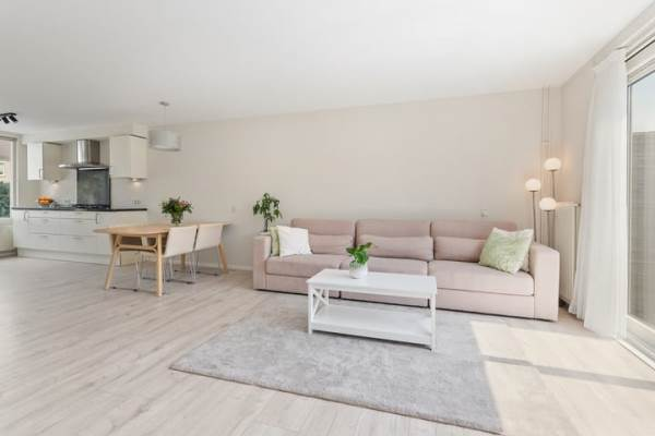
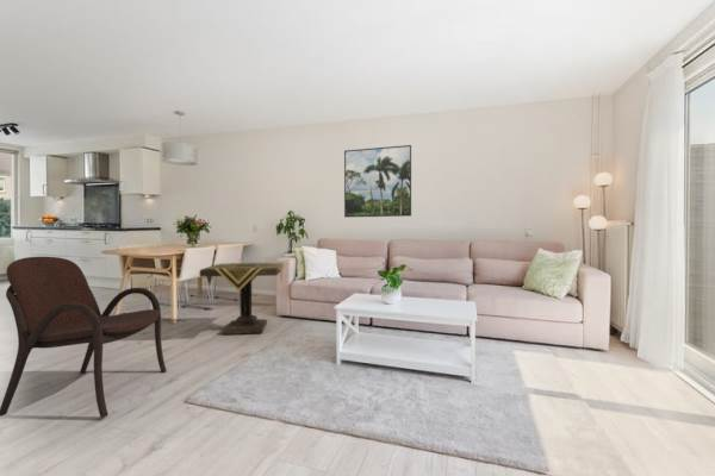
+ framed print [343,144,412,219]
+ side table [199,262,284,336]
+ armchair [0,256,168,419]
